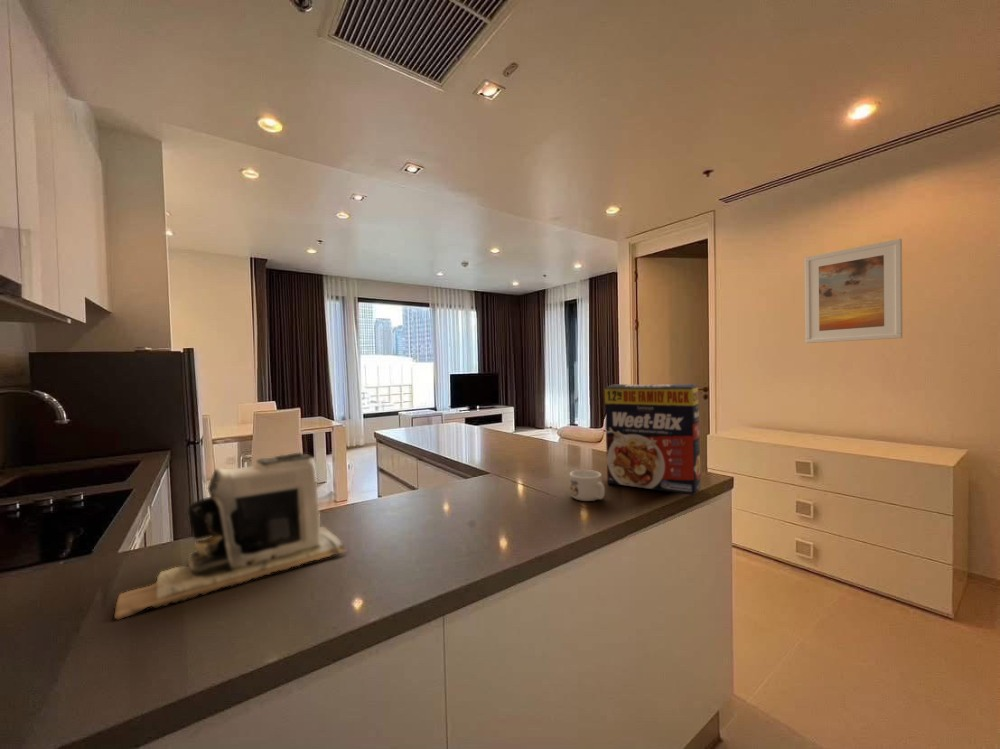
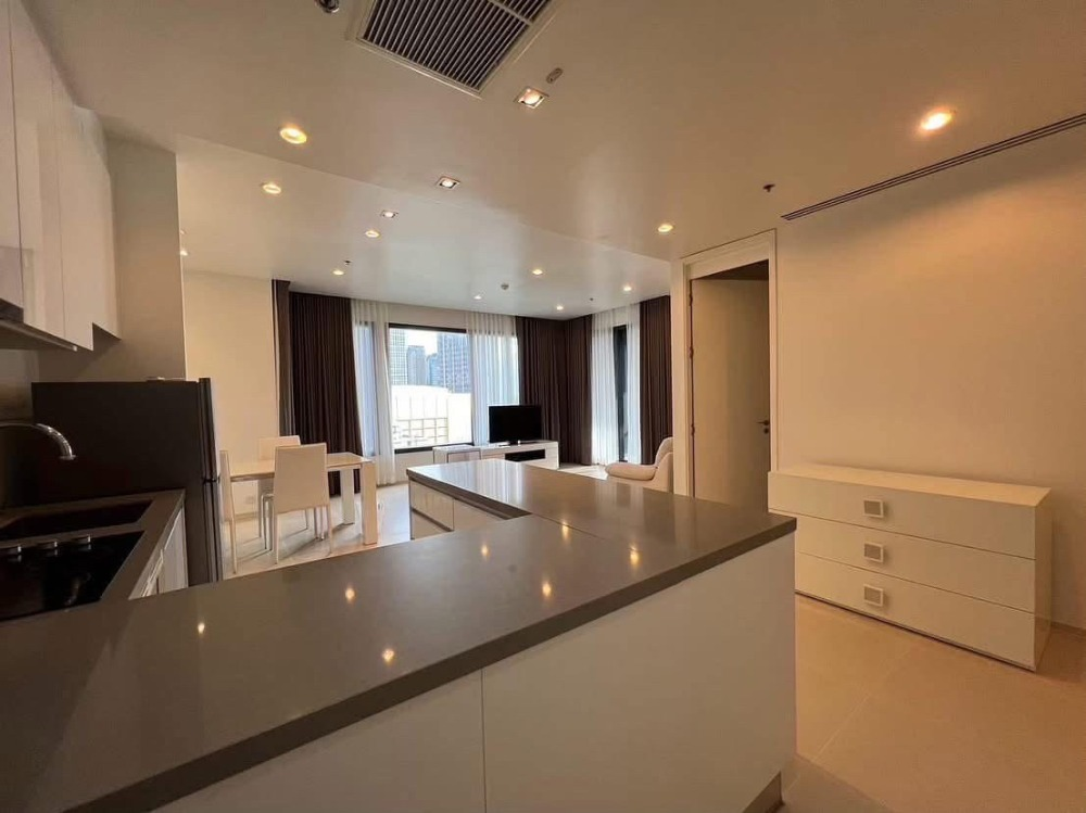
- mug [569,469,606,502]
- cereal box [604,383,702,496]
- coffee maker [113,452,348,621]
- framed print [804,238,904,344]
